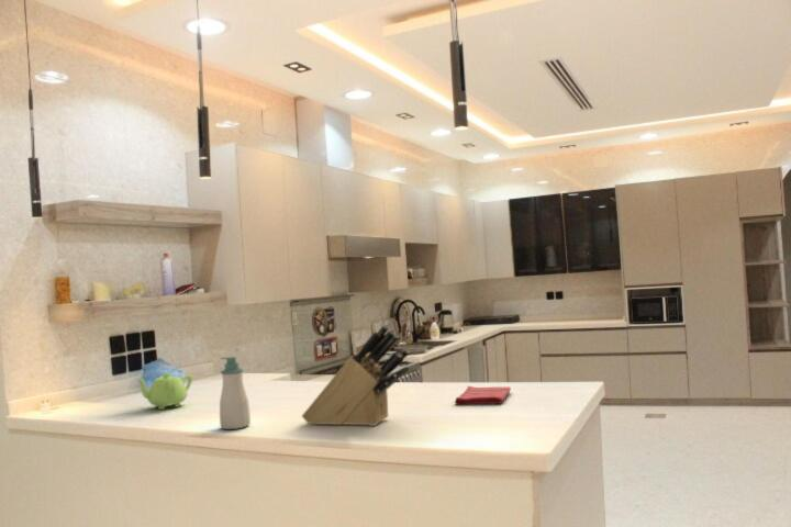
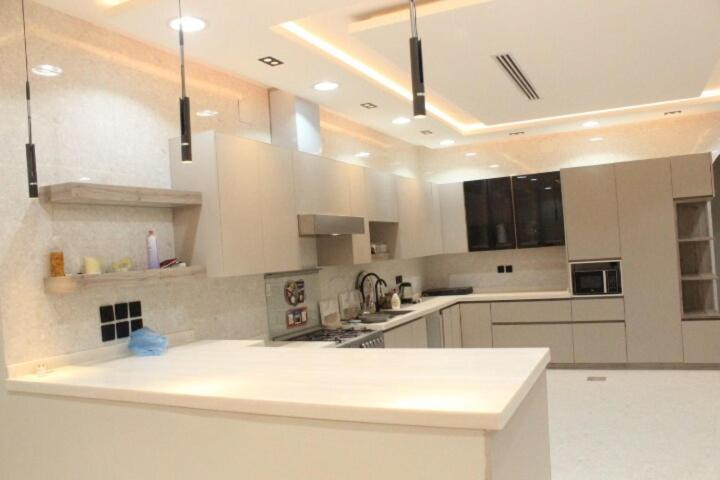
- knife block [301,323,411,427]
- soap bottle [219,356,252,430]
- teapot [134,372,193,411]
- dish towel [454,385,512,405]
